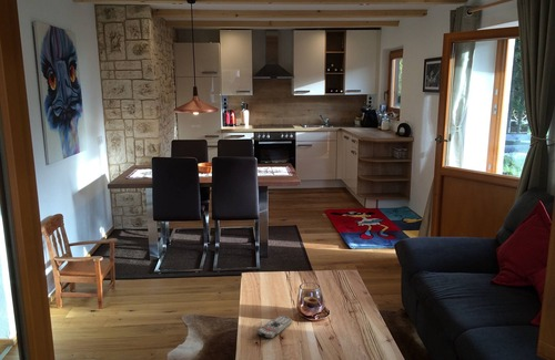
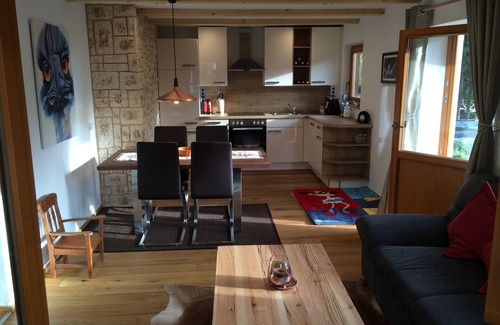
- remote control [256,315,293,340]
